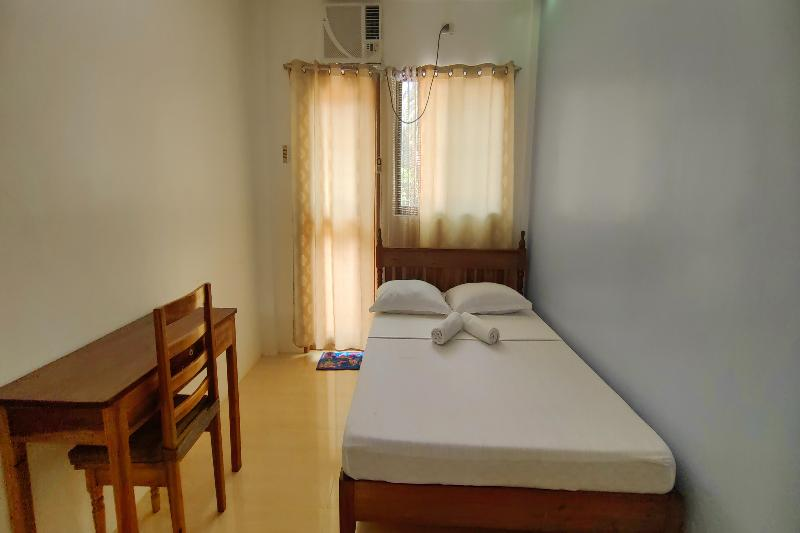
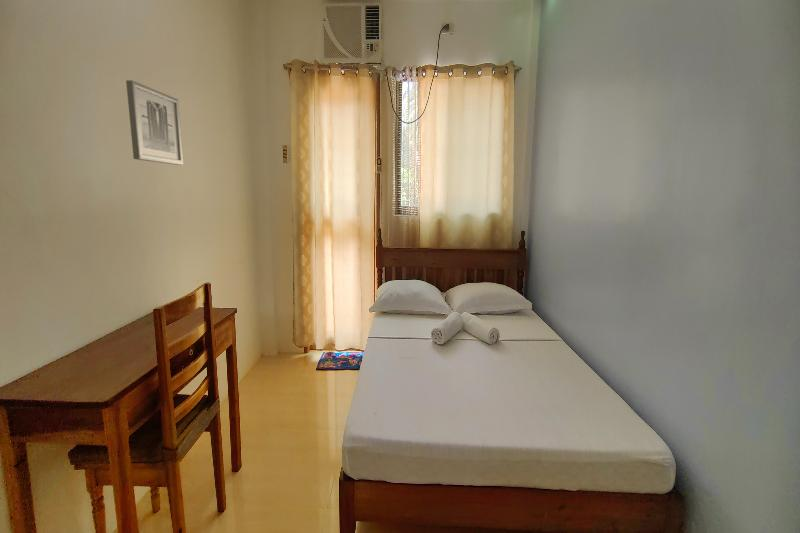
+ wall art [125,79,184,166]
